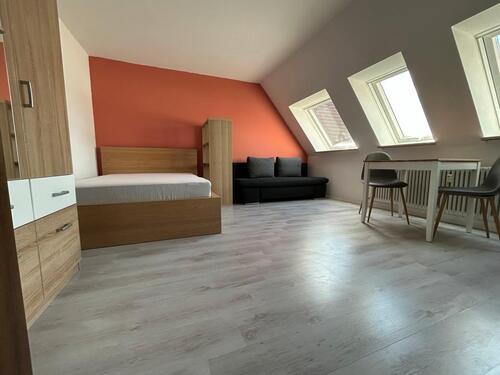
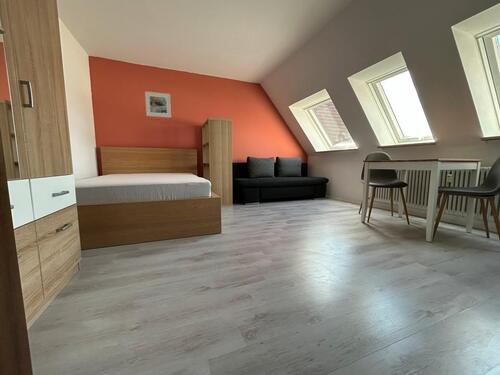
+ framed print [144,91,172,118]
